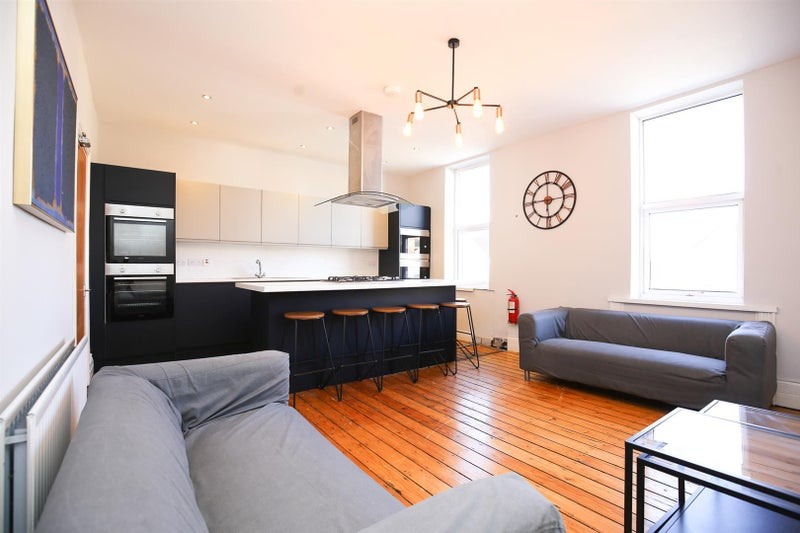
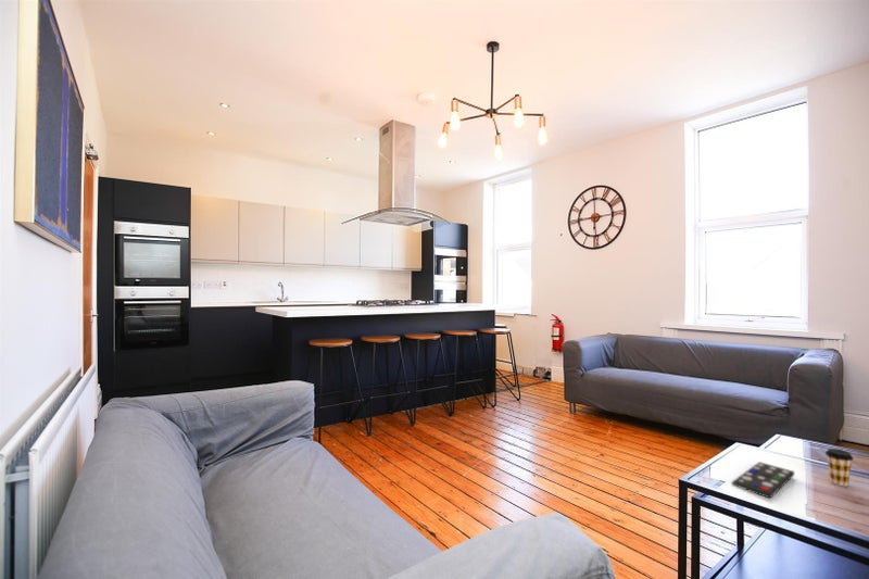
+ coffee cup [824,448,855,488]
+ remote control [731,461,795,499]
